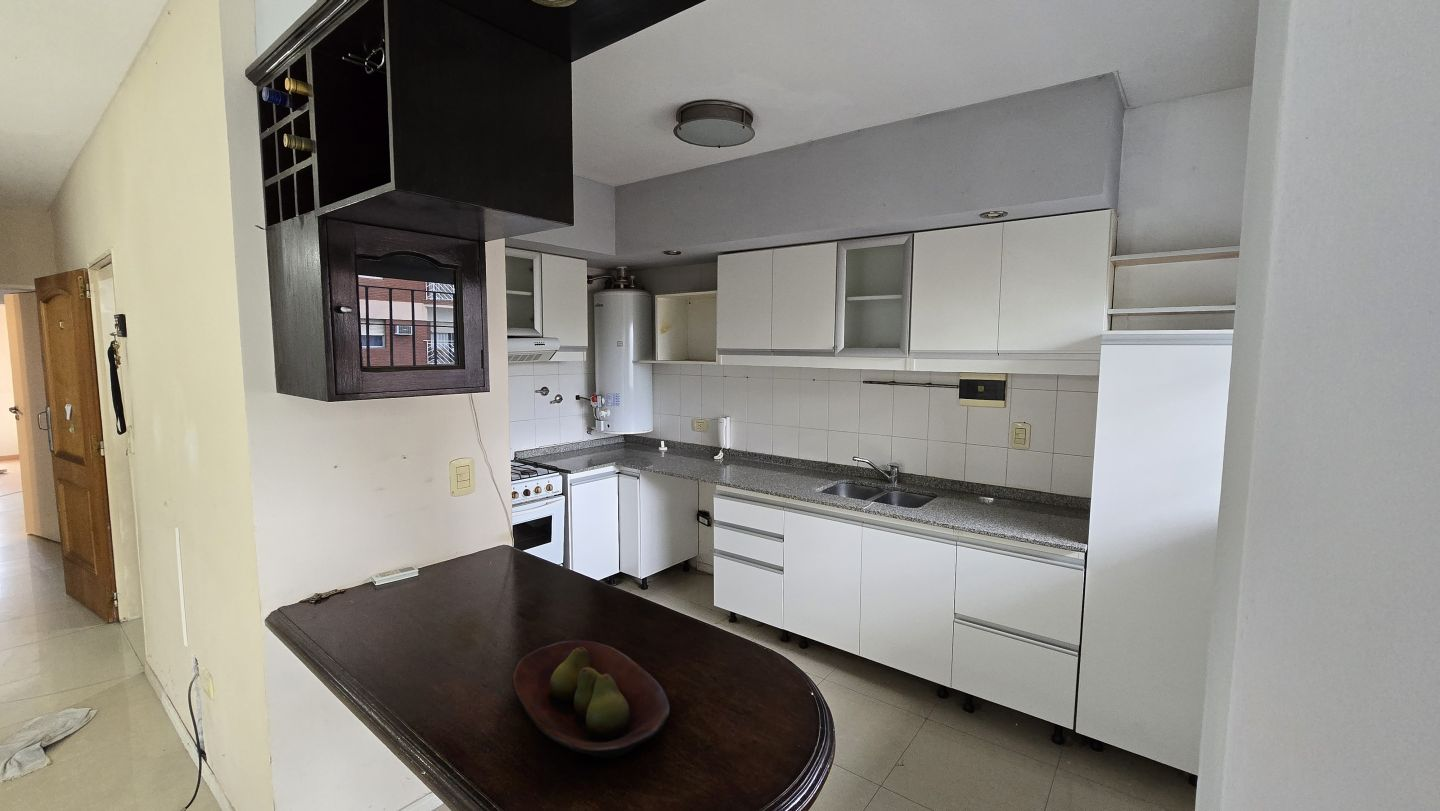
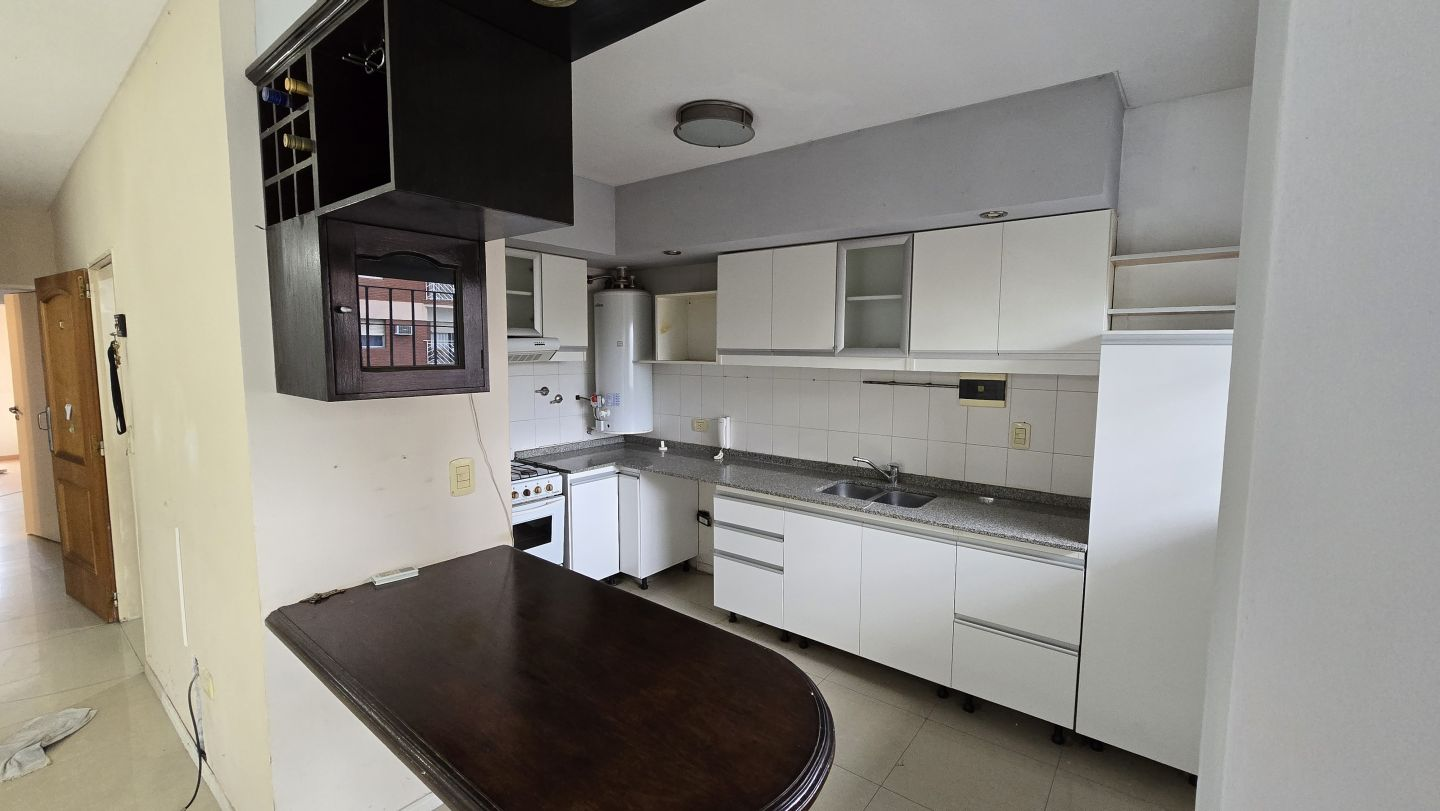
- fruit bowl [511,640,671,759]
